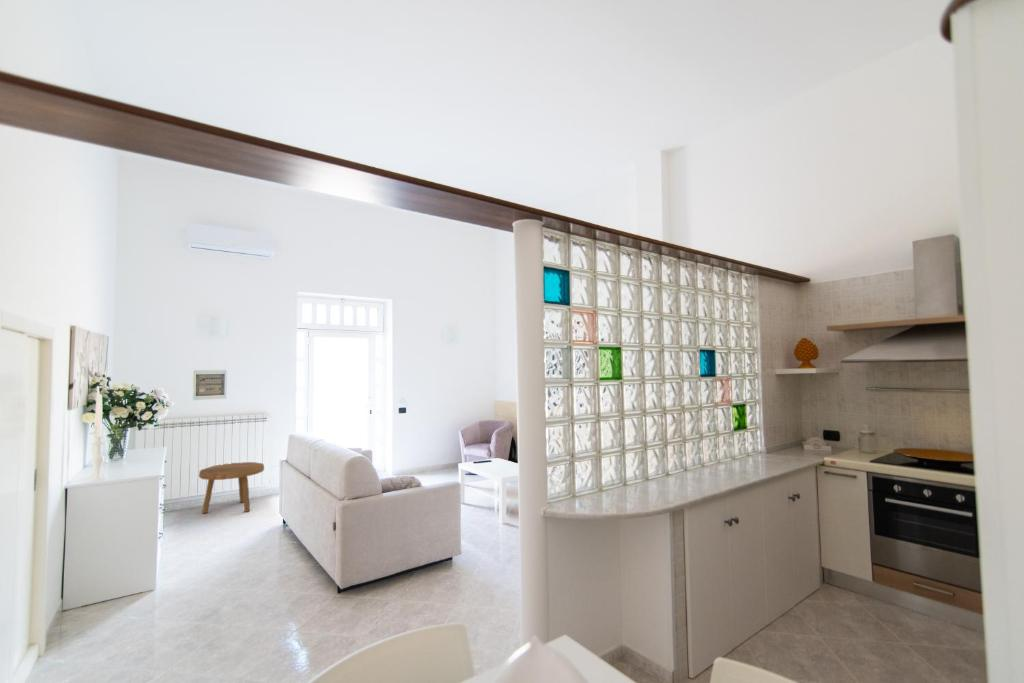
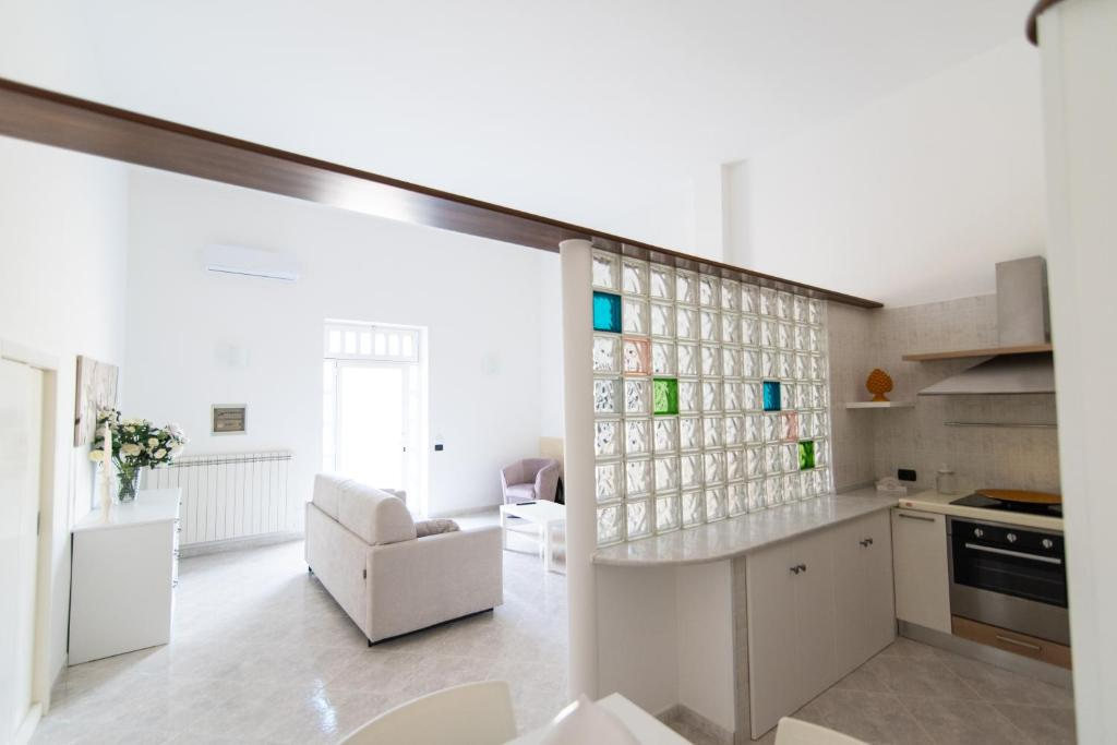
- footstool [198,461,265,514]
